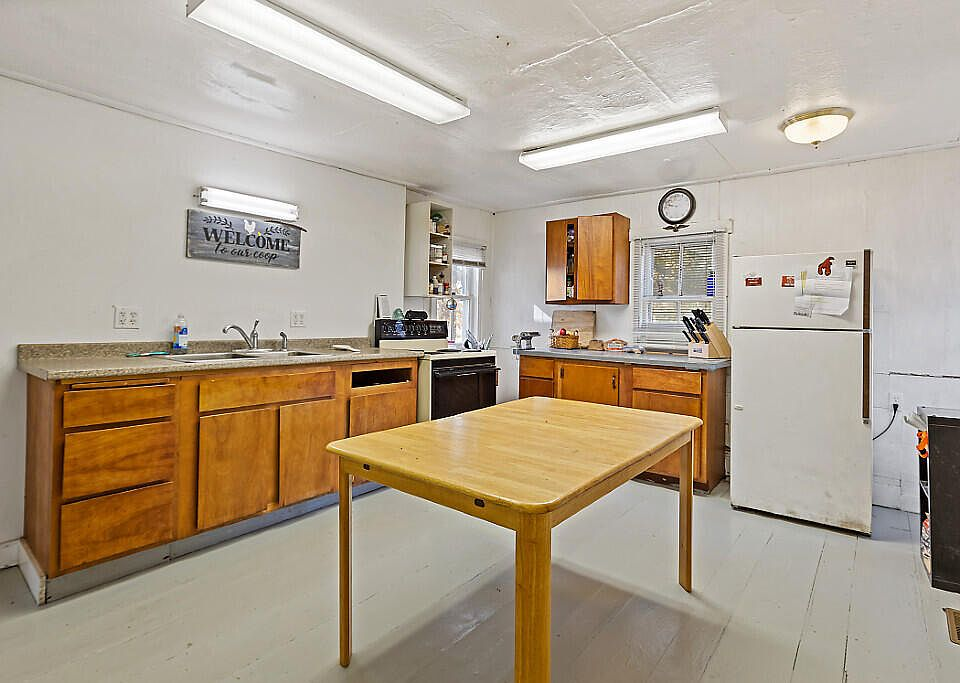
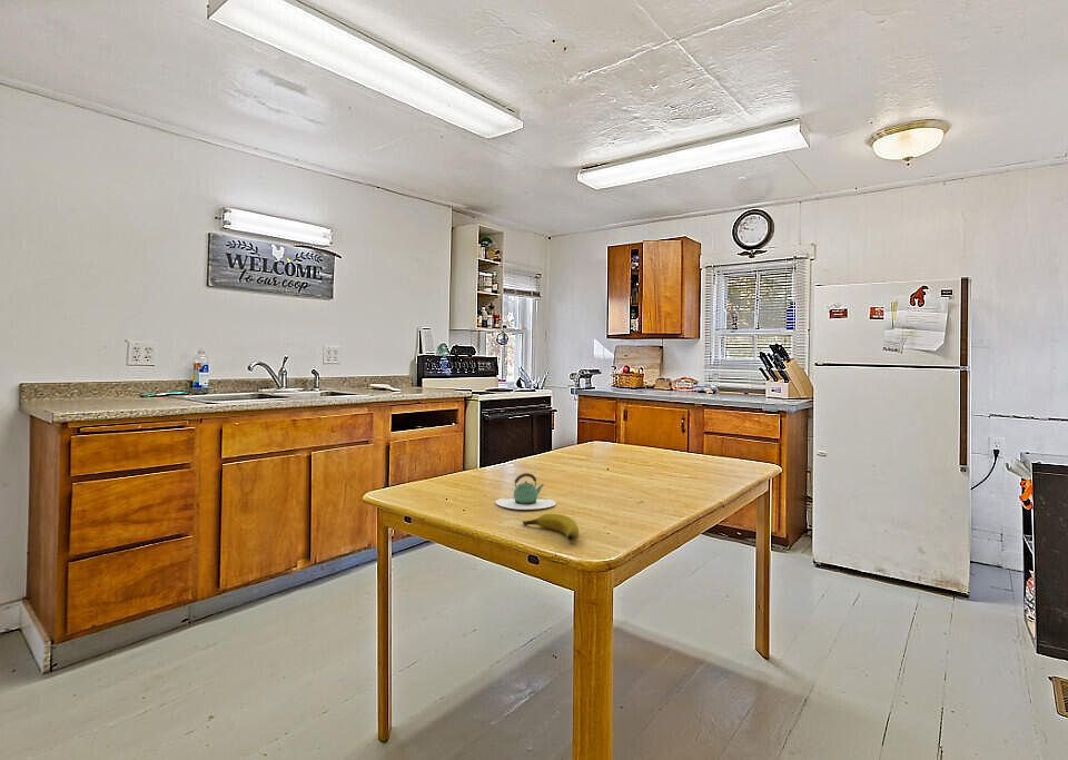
+ banana [522,513,580,542]
+ teapot [494,472,557,511]
